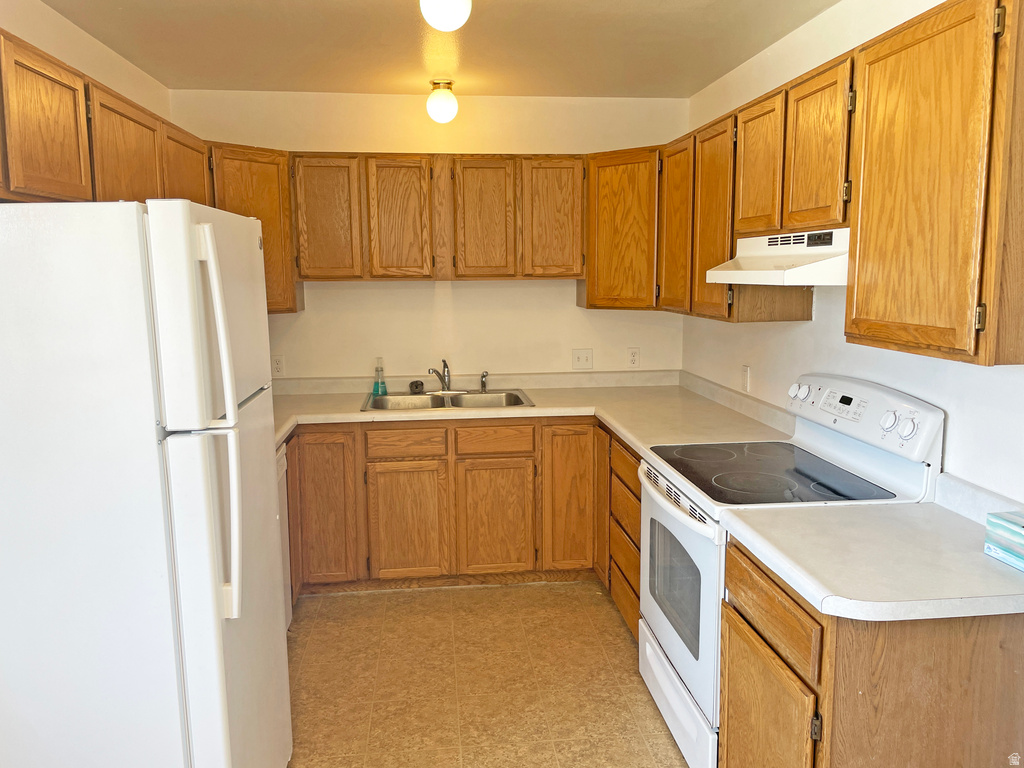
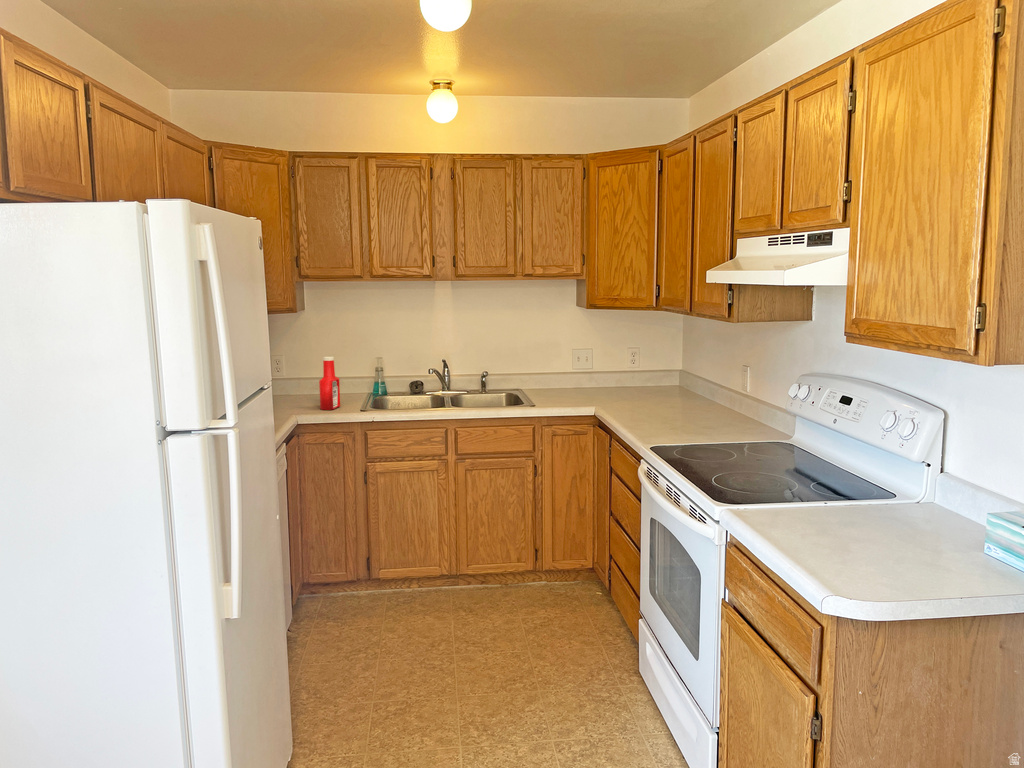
+ soap bottle [318,356,341,411]
